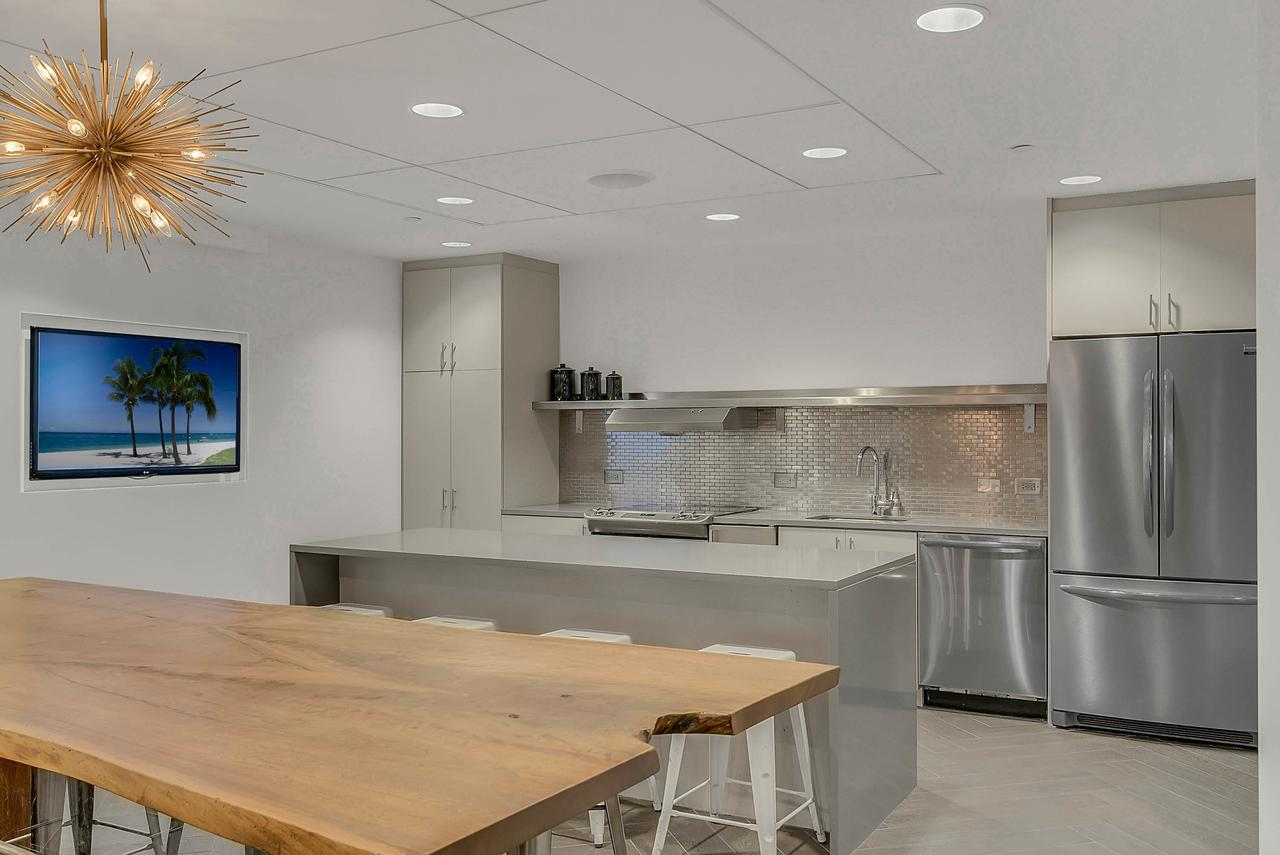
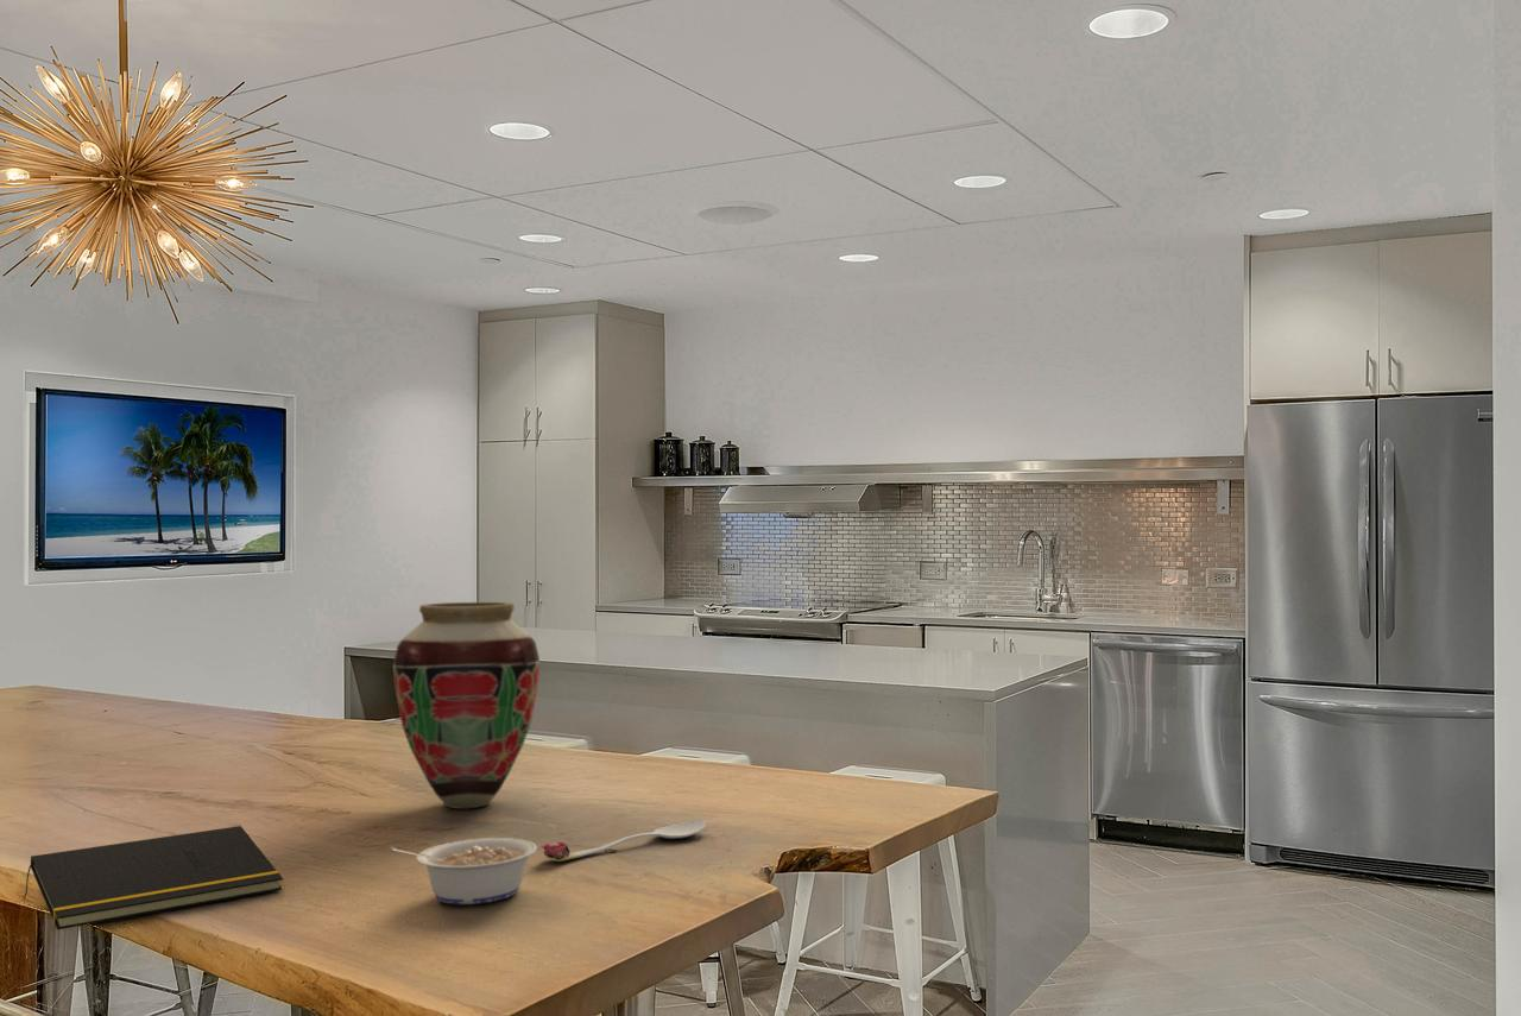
+ notepad [23,825,284,930]
+ legume [391,837,538,905]
+ vase [392,601,541,809]
+ spoon [539,819,707,863]
